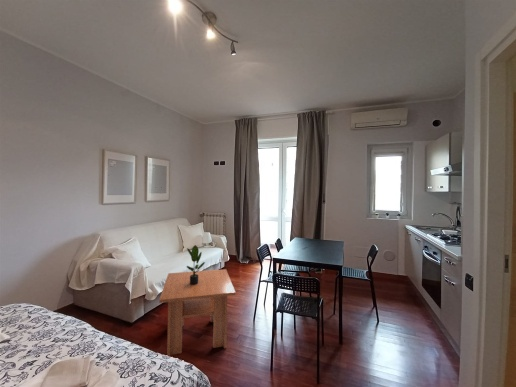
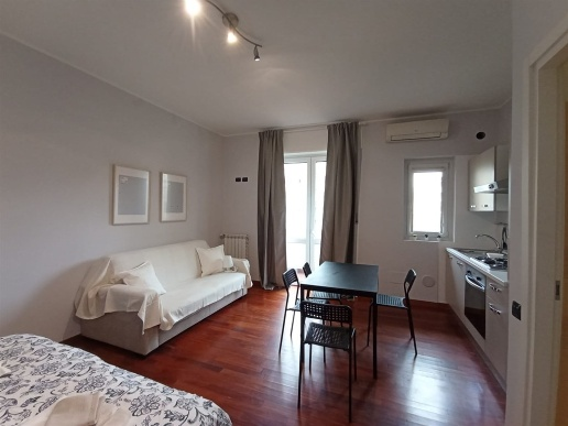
- potted plant [186,244,206,285]
- coffee table [158,268,236,357]
